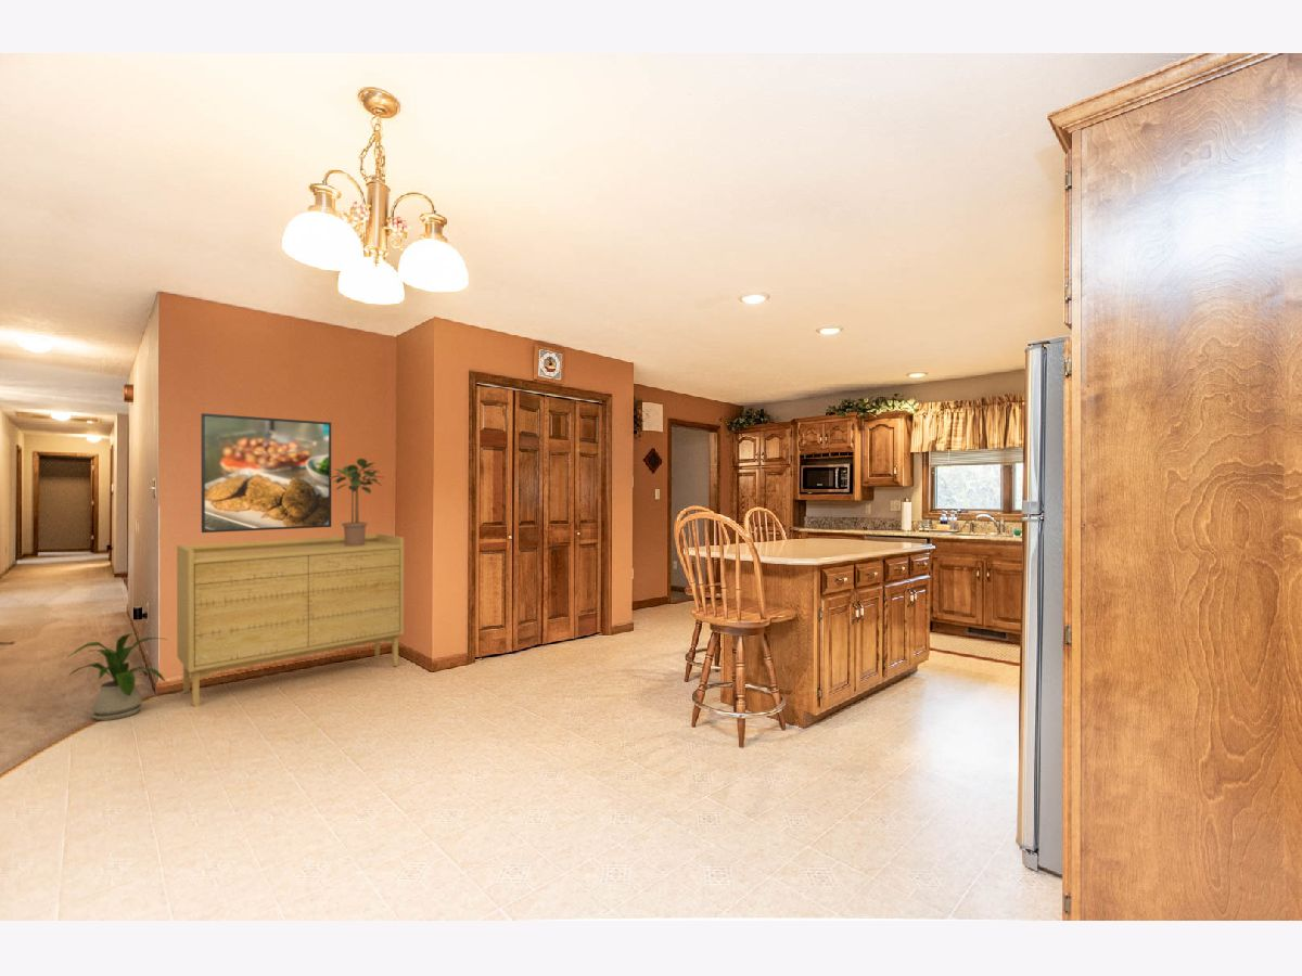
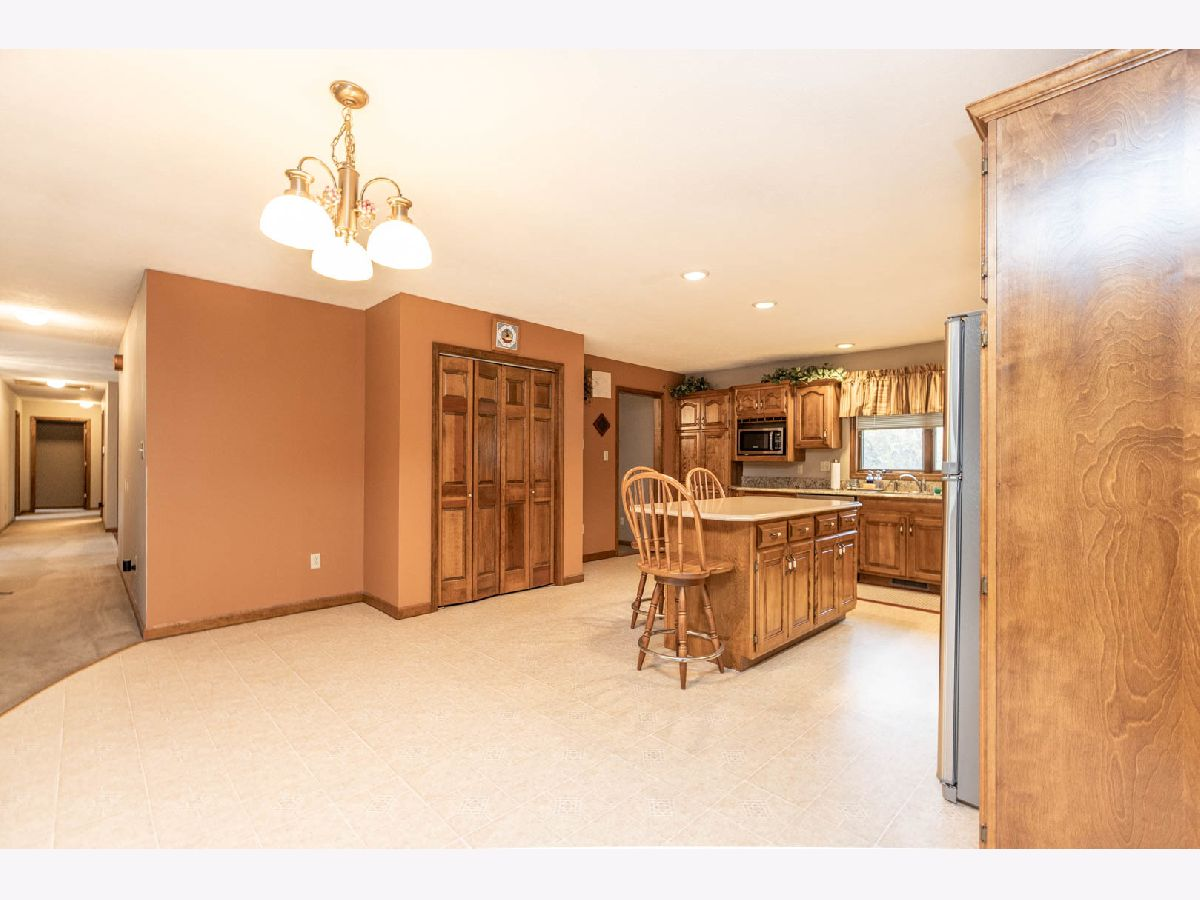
- sideboard [176,532,405,708]
- potted plant [330,458,383,547]
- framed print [200,412,332,534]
- house plant [66,630,169,722]
